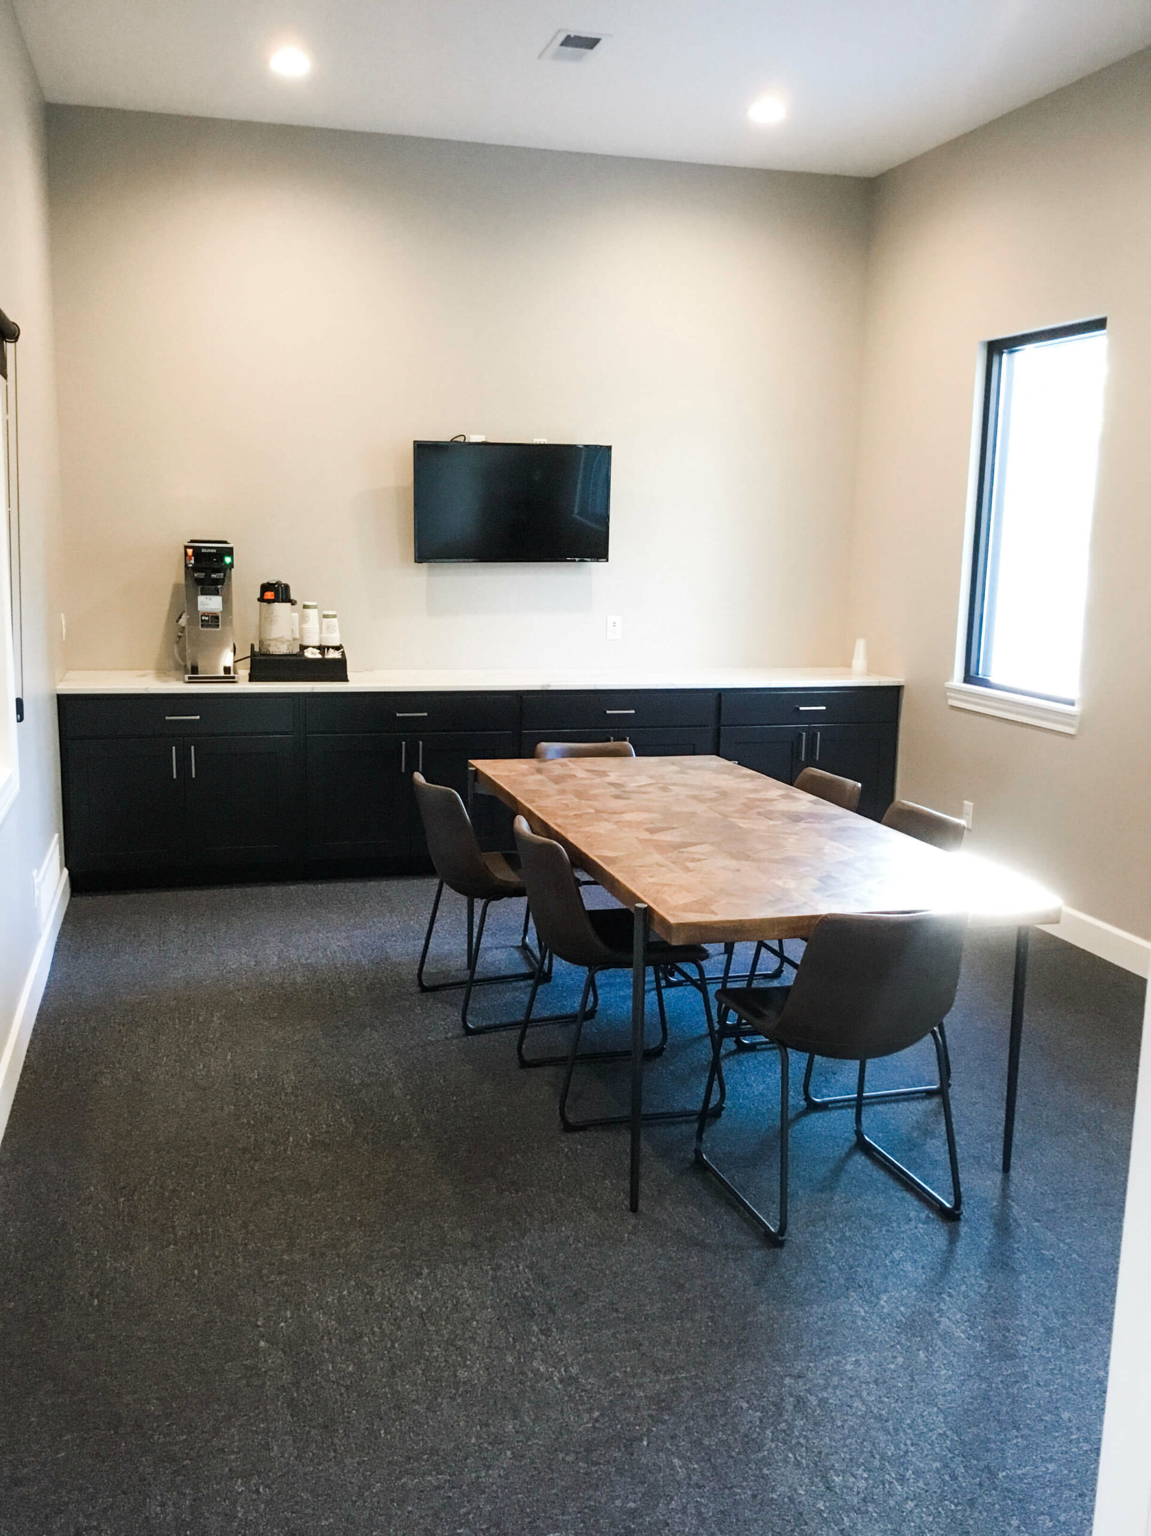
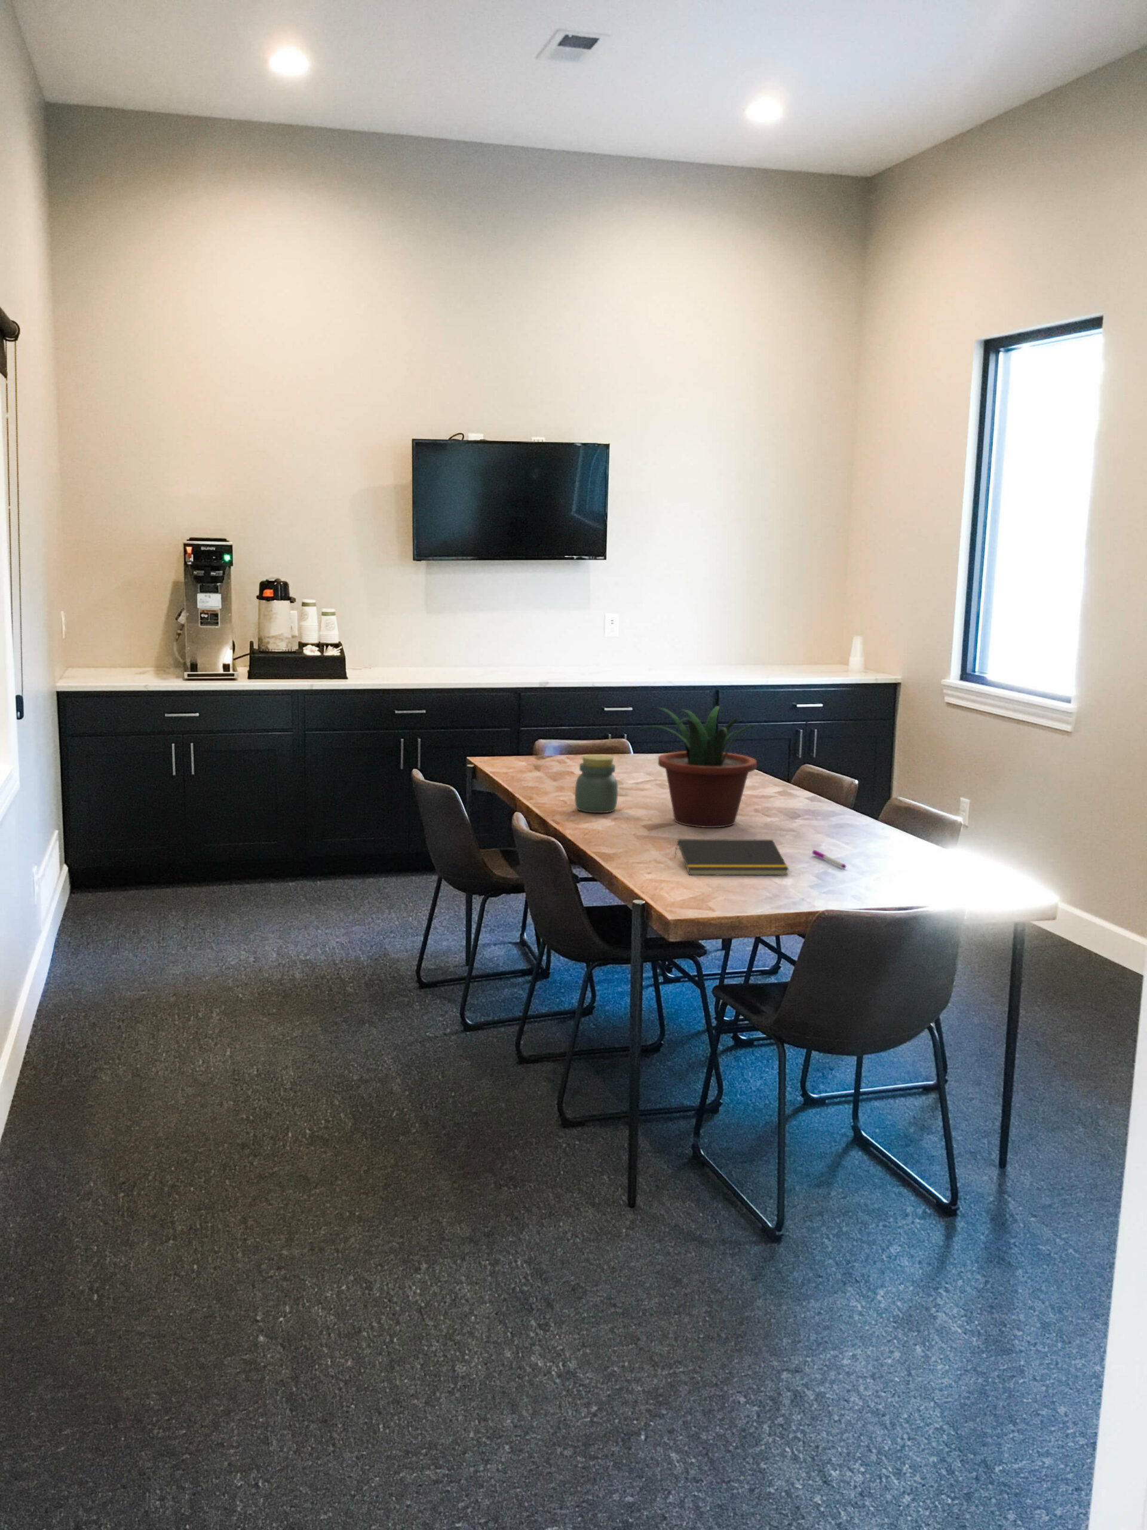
+ pen [812,849,847,869]
+ jar [574,754,618,813]
+ notepad [674,838,789,876]
+ potted plant [637,705,758,829]
